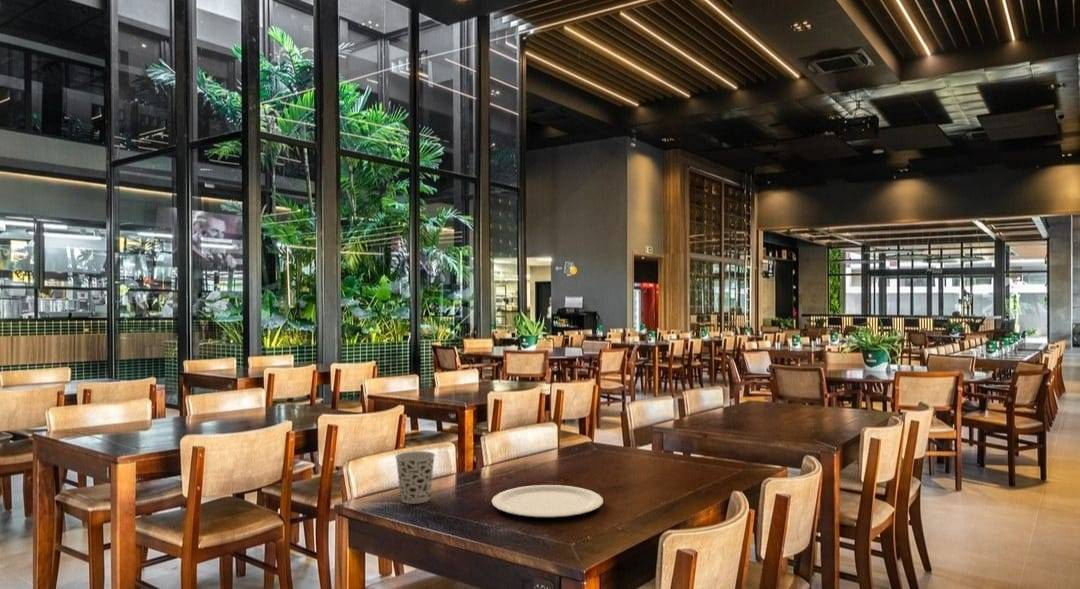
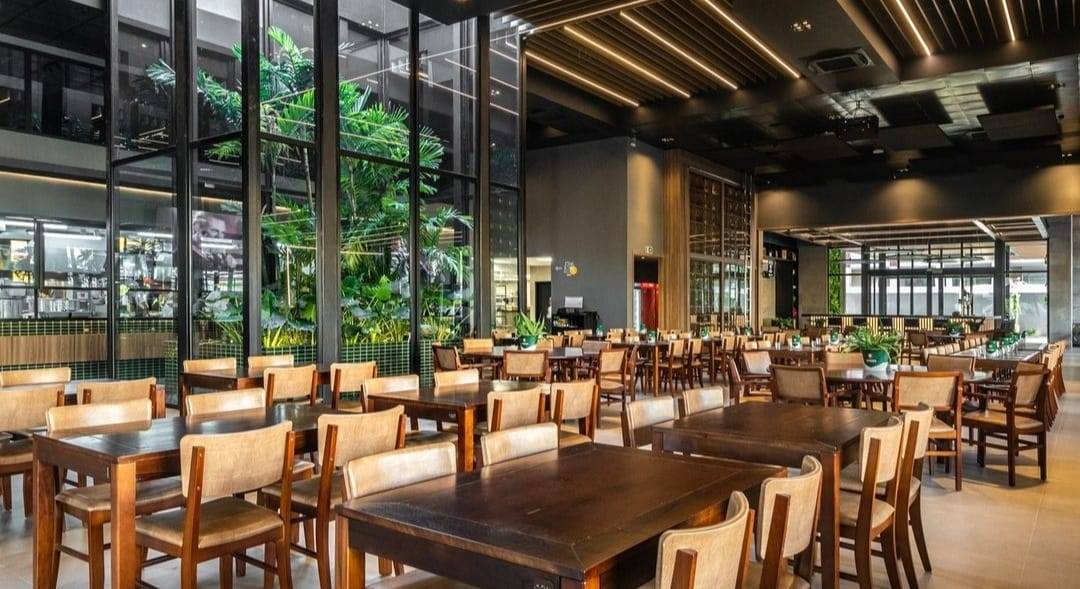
- plate [491,484,604,519]
- cup [394,450,436,505]
